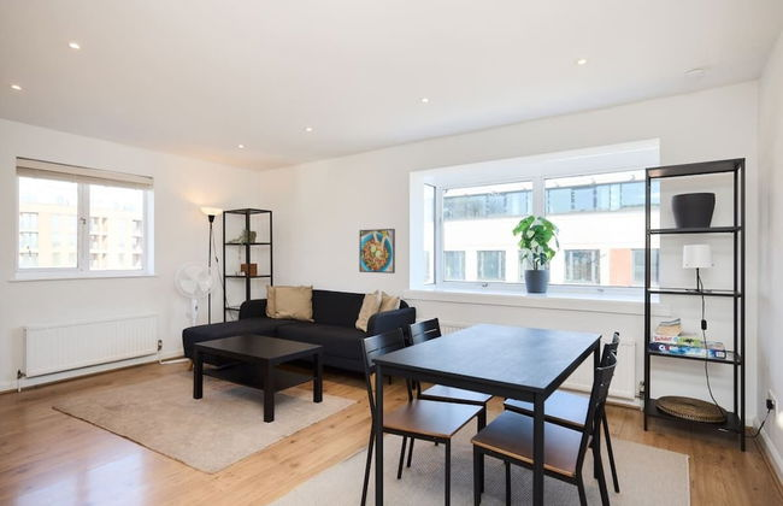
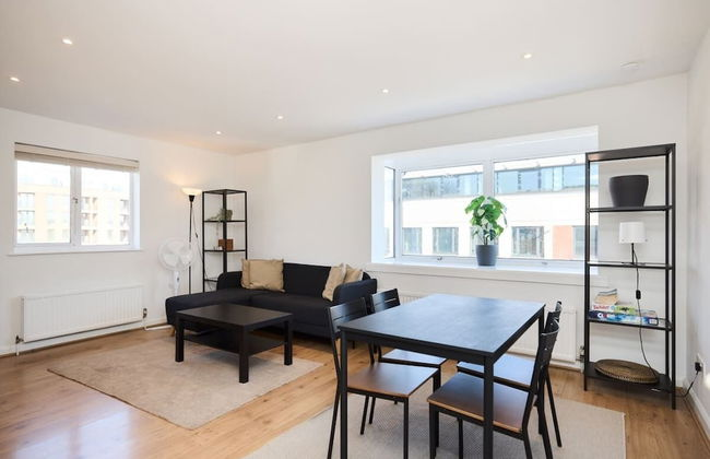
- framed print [358,228,396,275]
